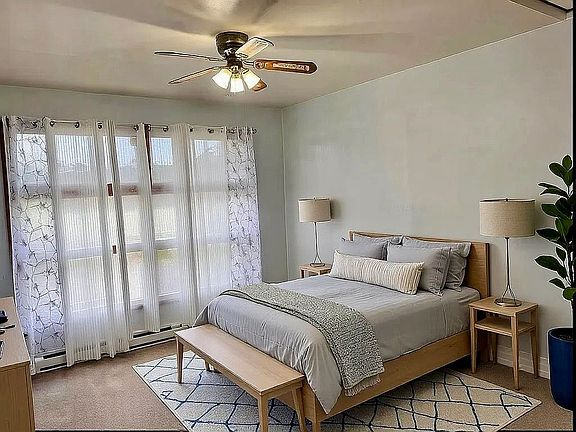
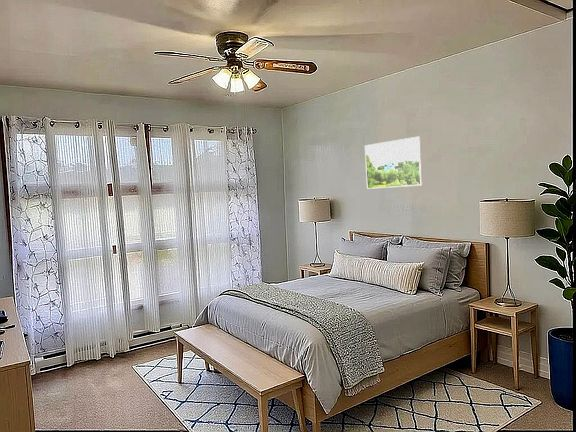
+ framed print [364,136,424,190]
